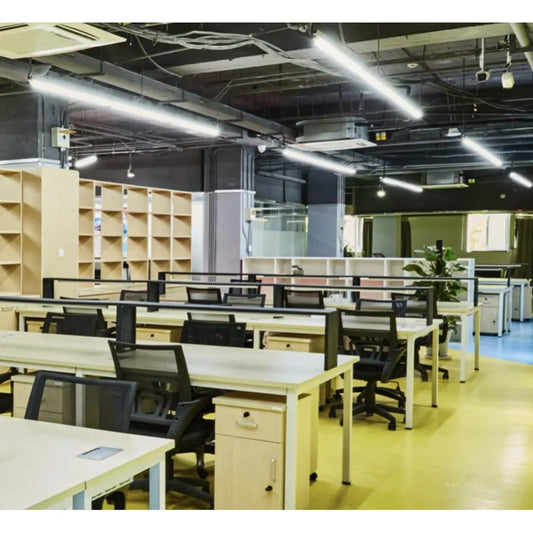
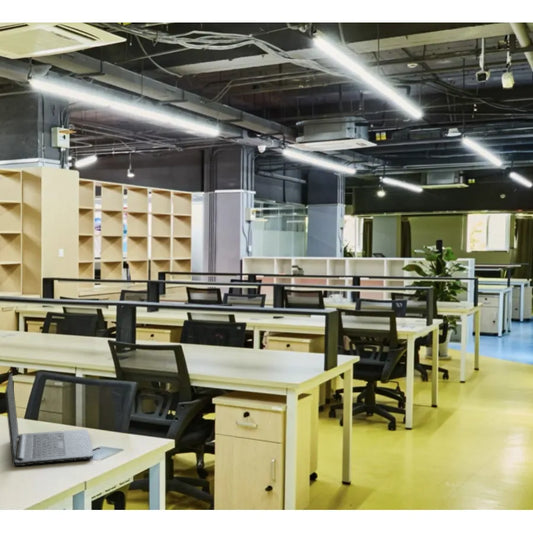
+ laptop [4,372,95,467]
